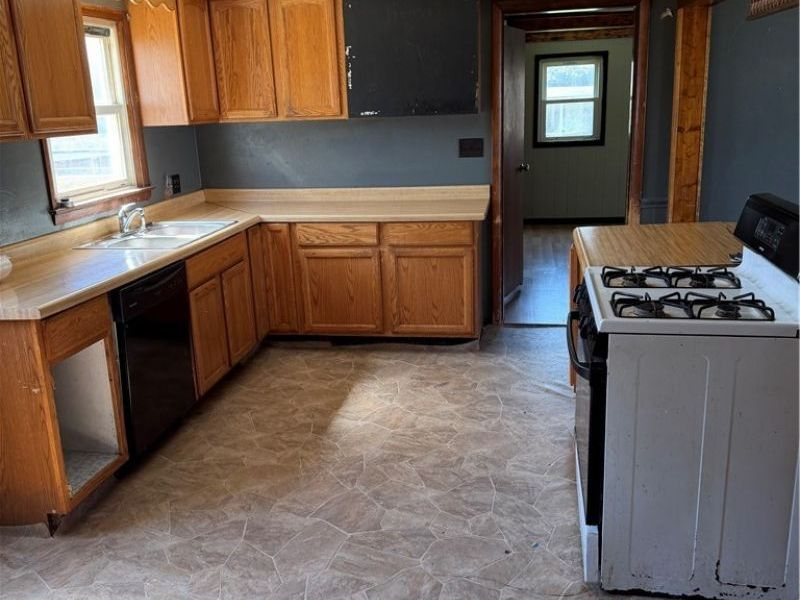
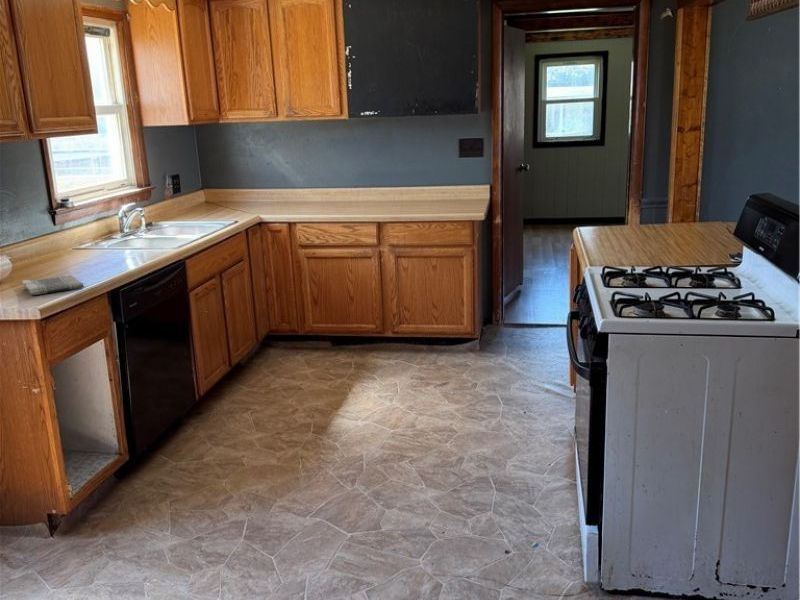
+ dish towel [21,275,85,296]
